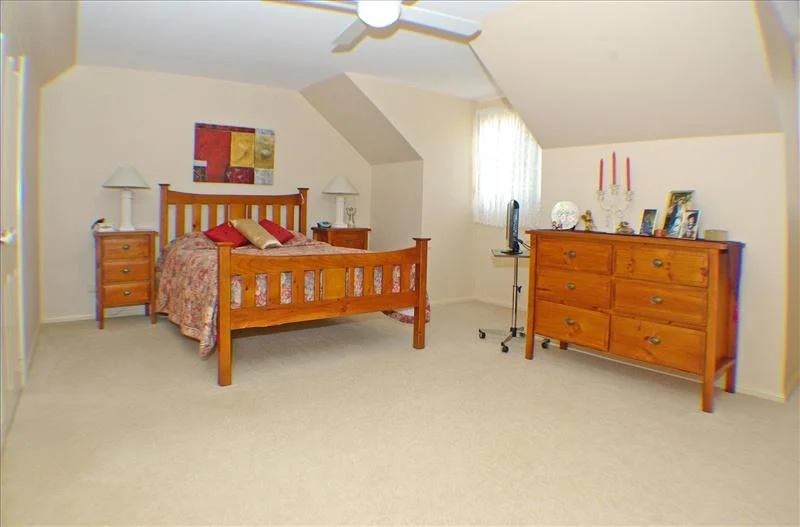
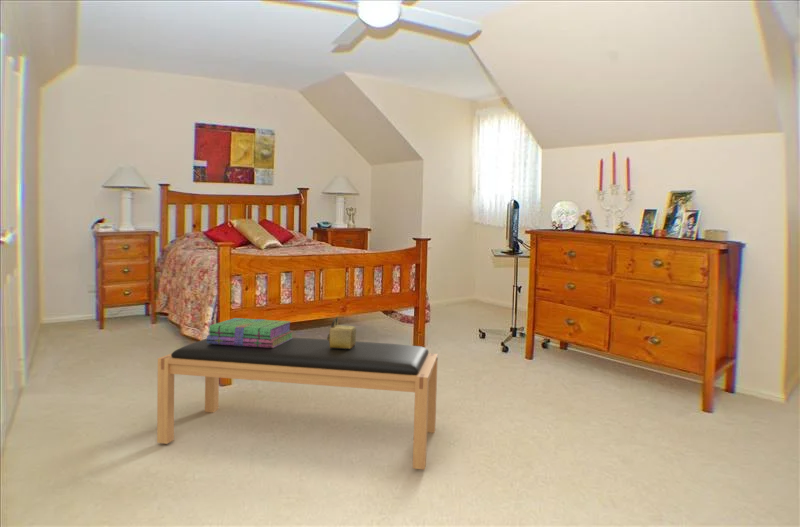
+ stack of books [205,317,294,348]
+ bench [156,336,439,470]
+ decorative box [326,317,357,349]
